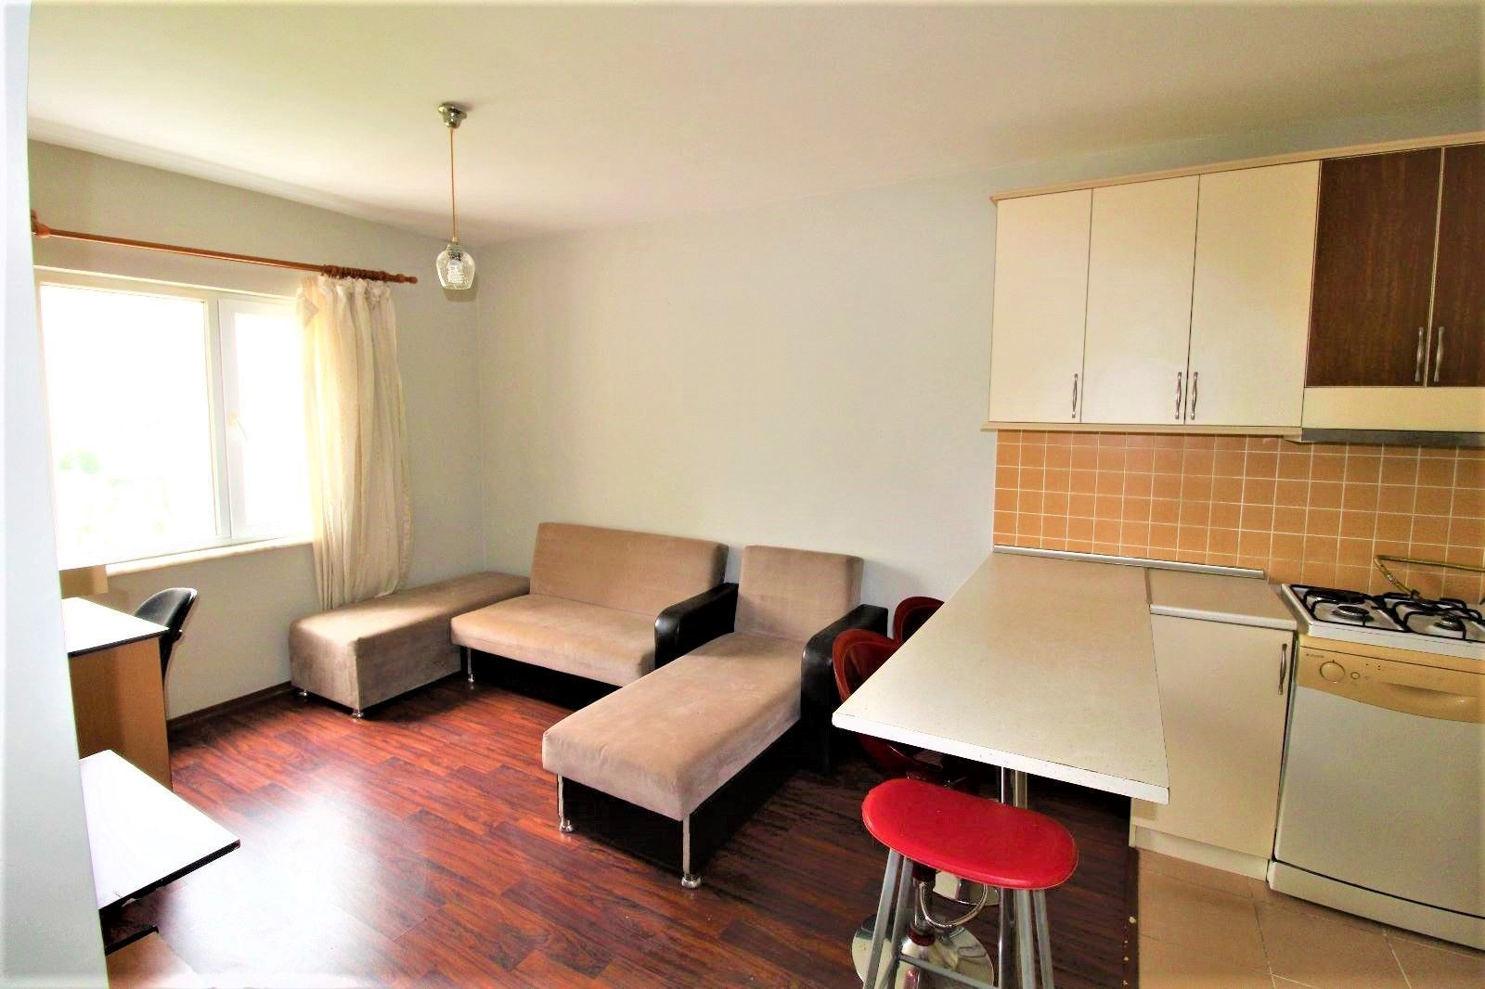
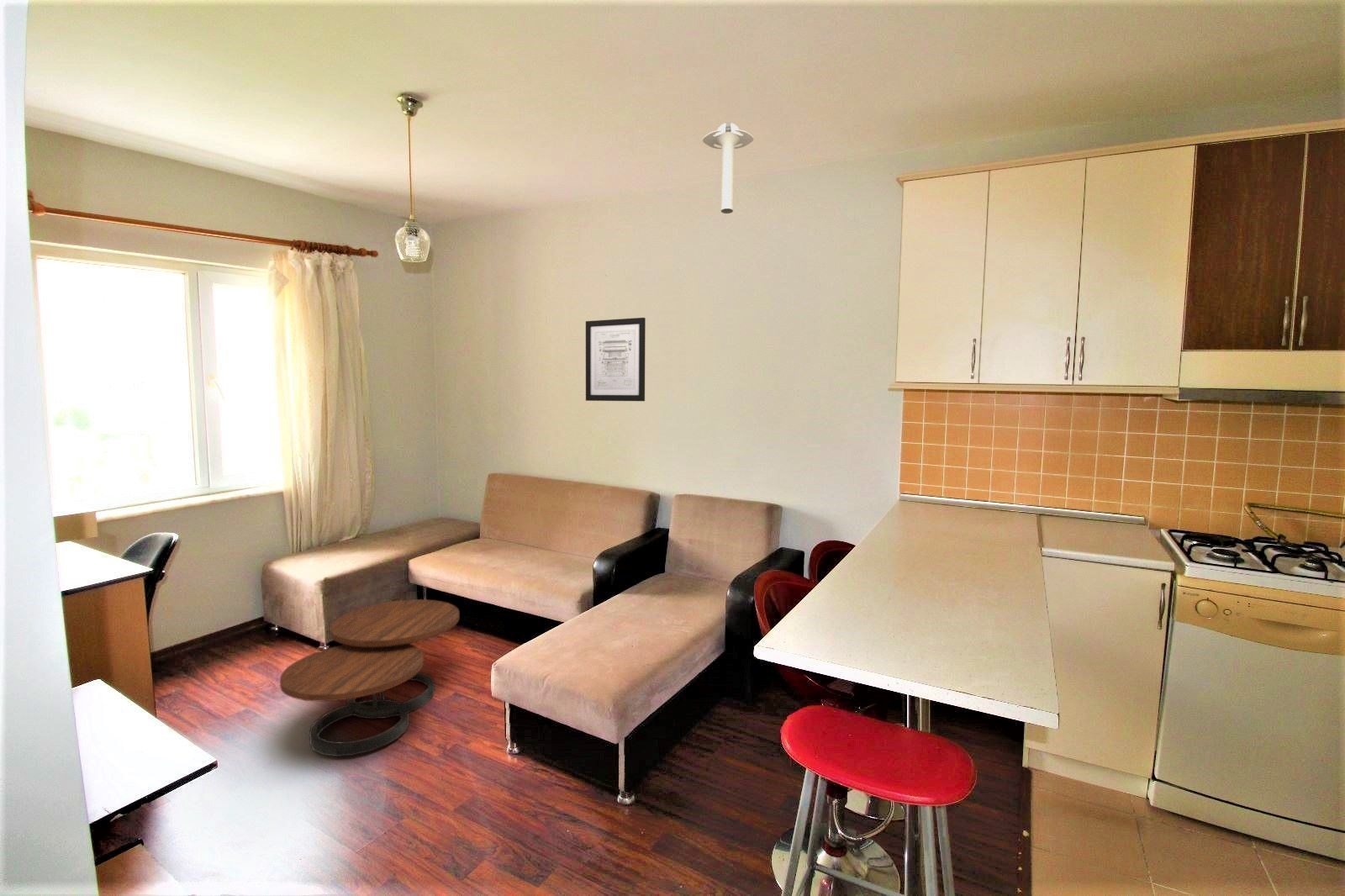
+ coffee table [279,598,460,757]
+ wall art [585,317,646,402]
+ ceiling light [702,121,755,214]
